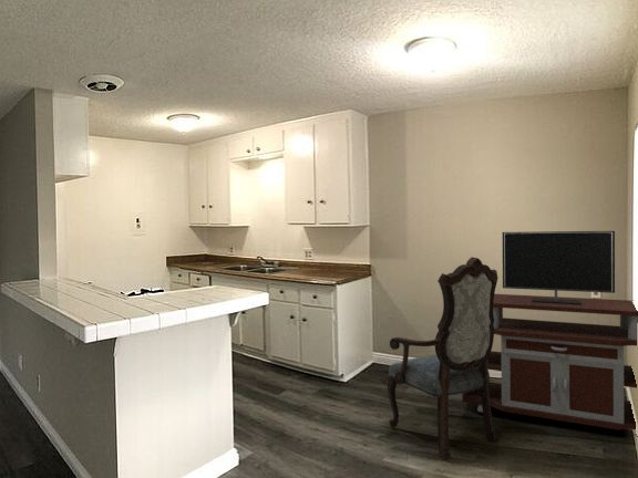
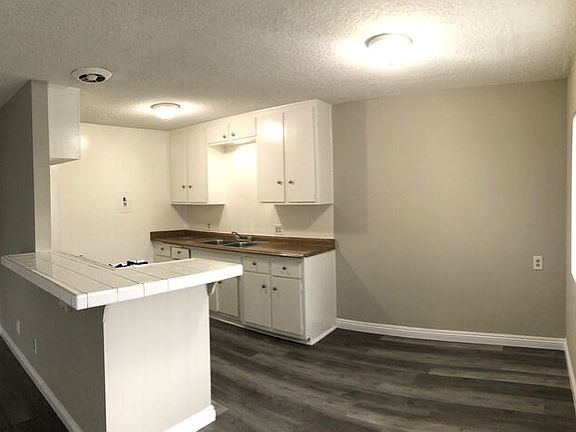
- tv stand [461,230,638,438]
- armchair [387,256,500,459]
